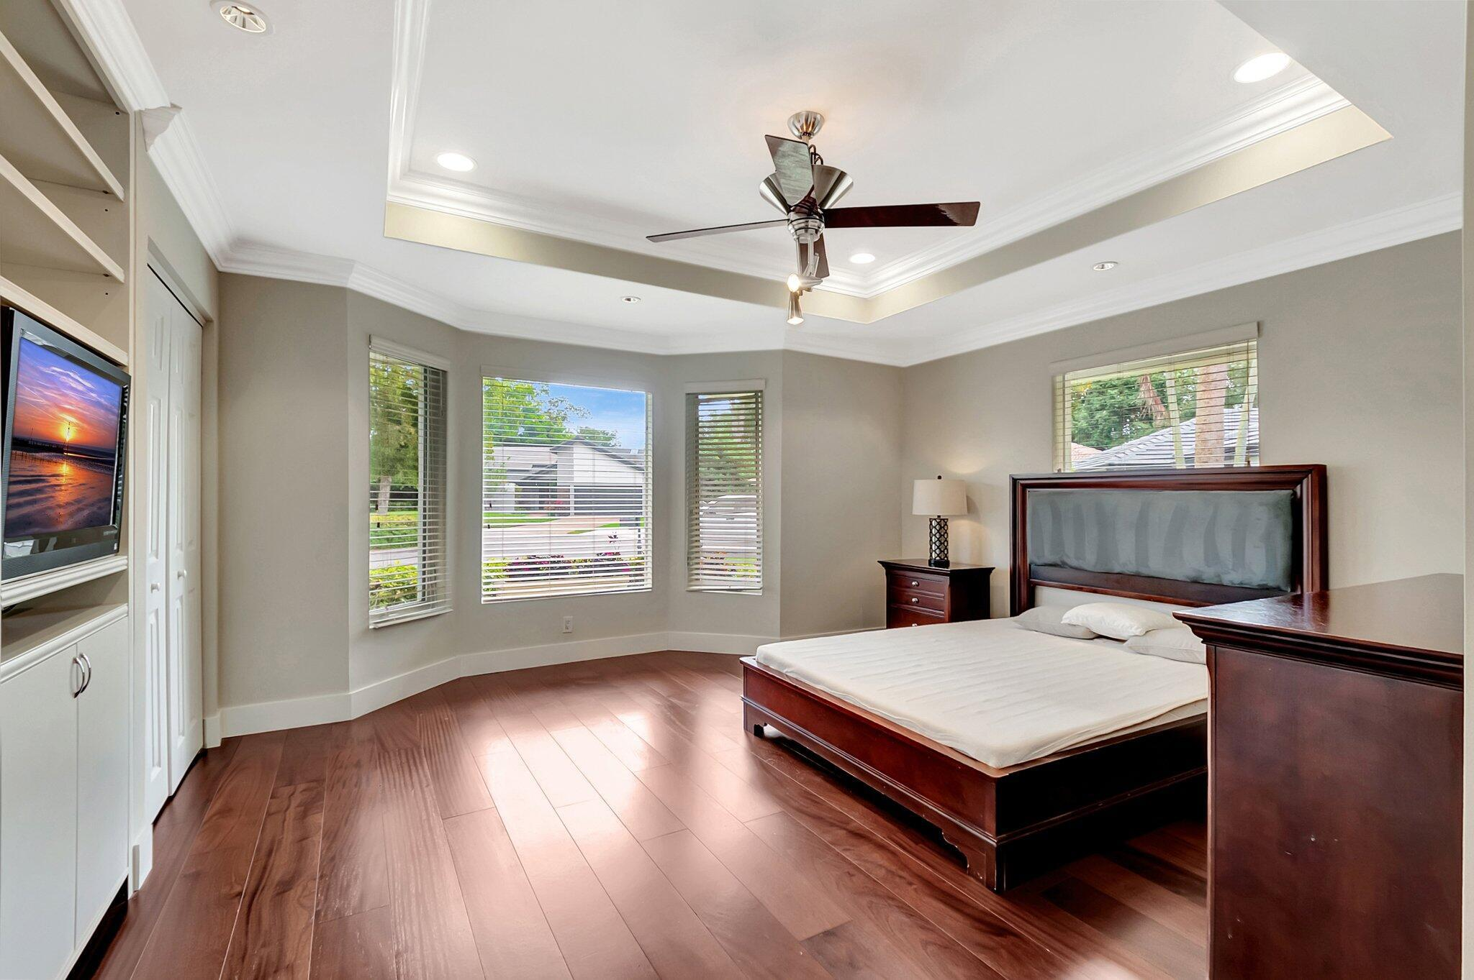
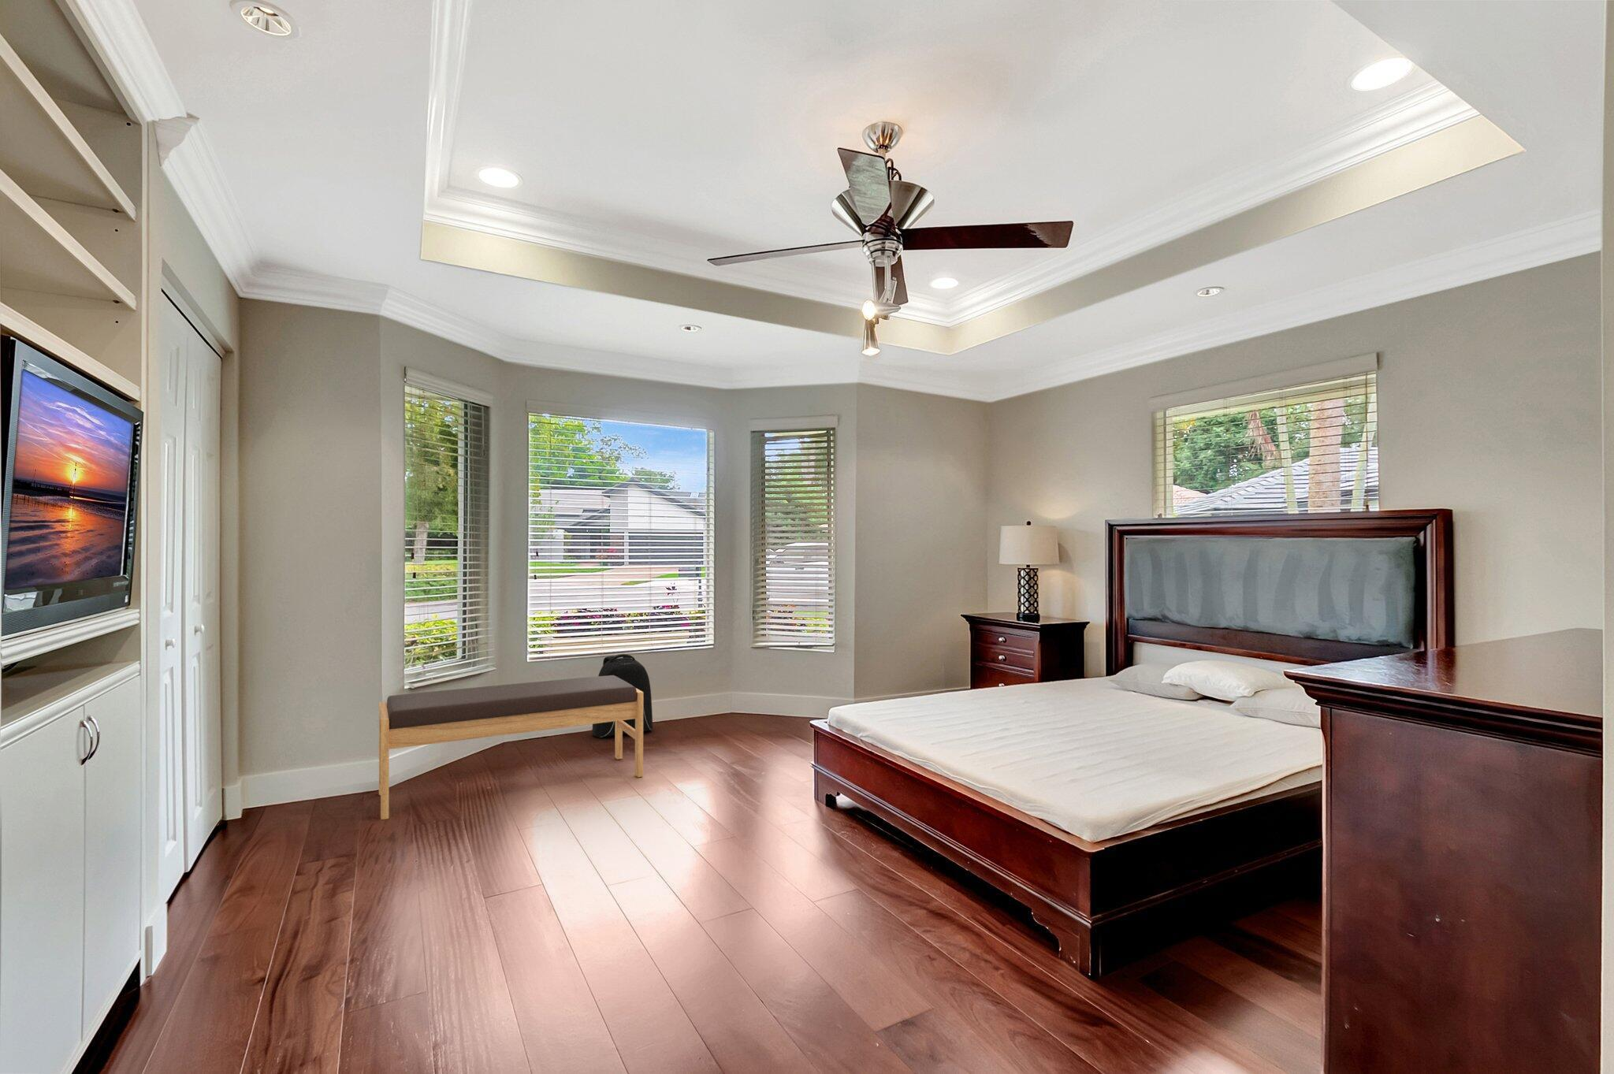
+ bench [379,675,643,820]
+ backpack [591,653,653,738]
